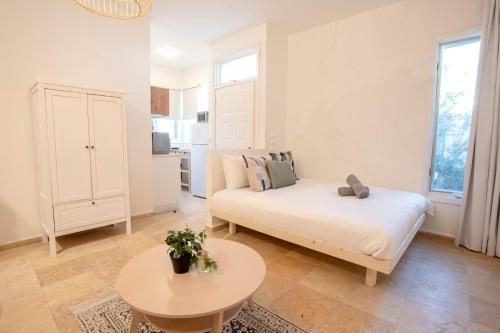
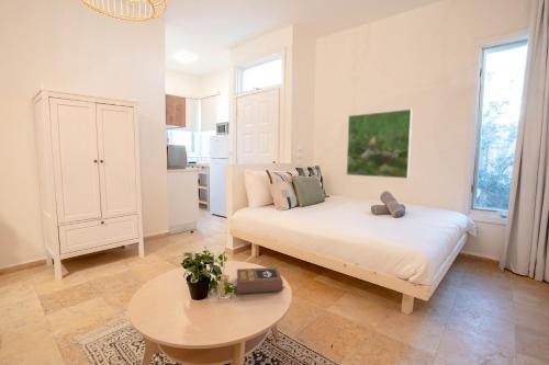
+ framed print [346,109,414,180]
+ book [236,266,285,295]
